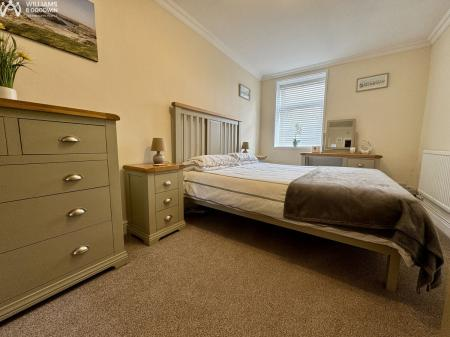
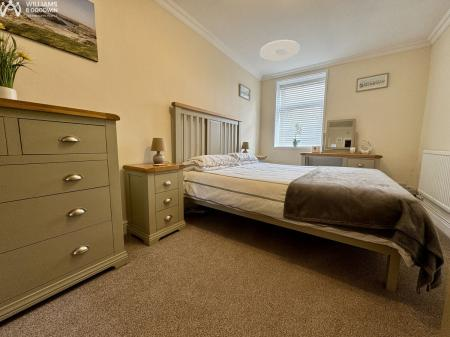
+ ceiling light [259,39,301,61]
